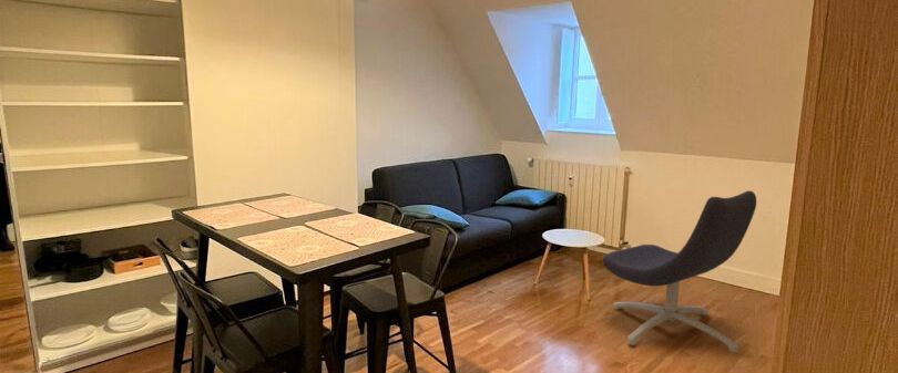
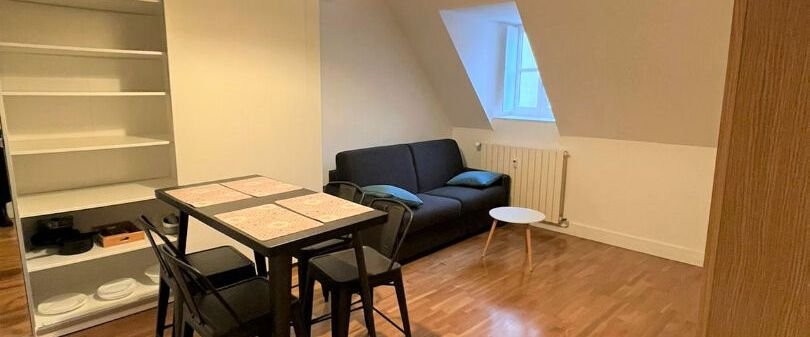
- lounge chair [601,189,757,354]
